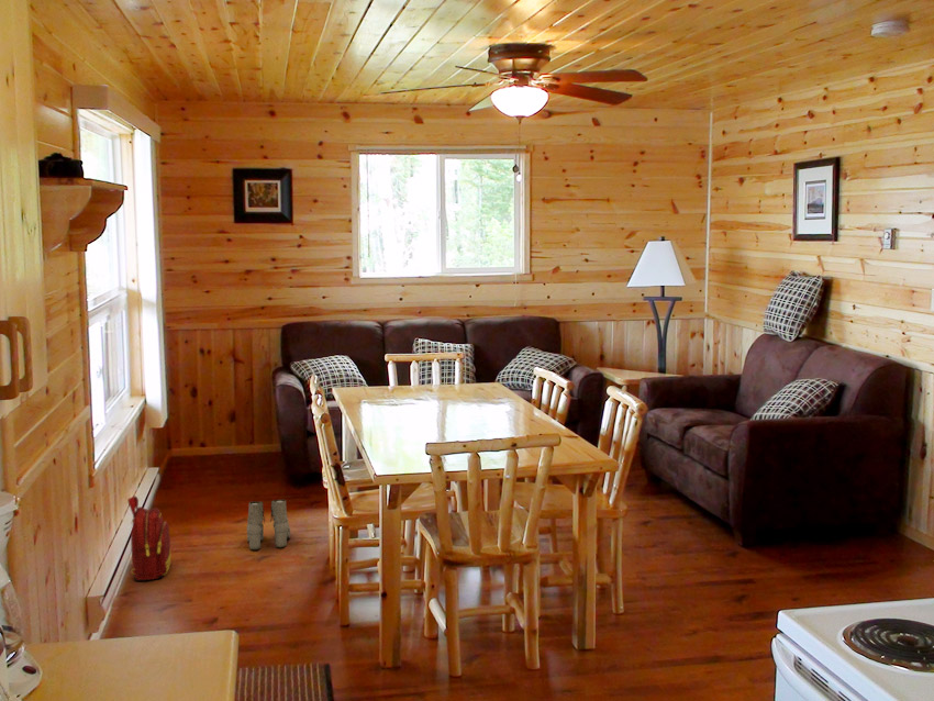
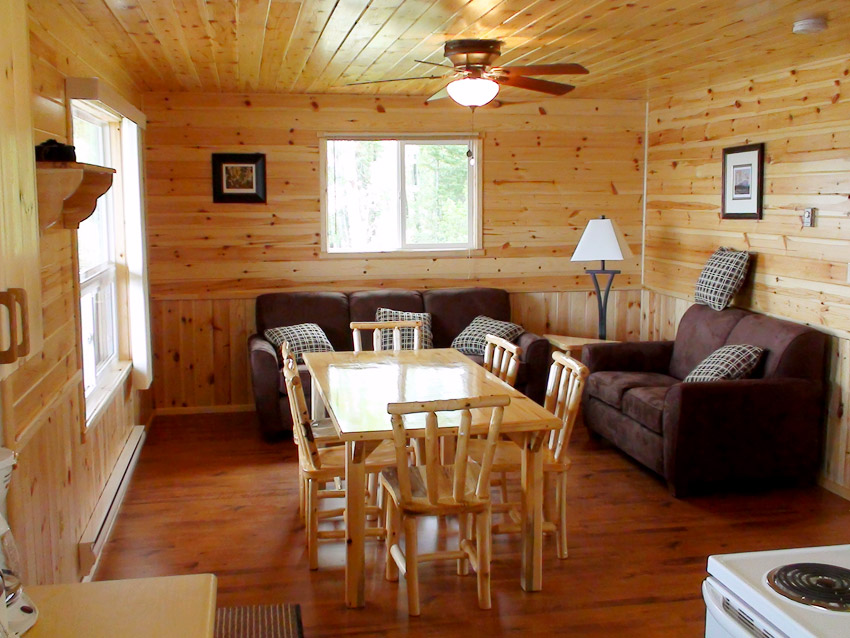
- boots [246,499,291,550]
- backpack [126,496,171,582]
